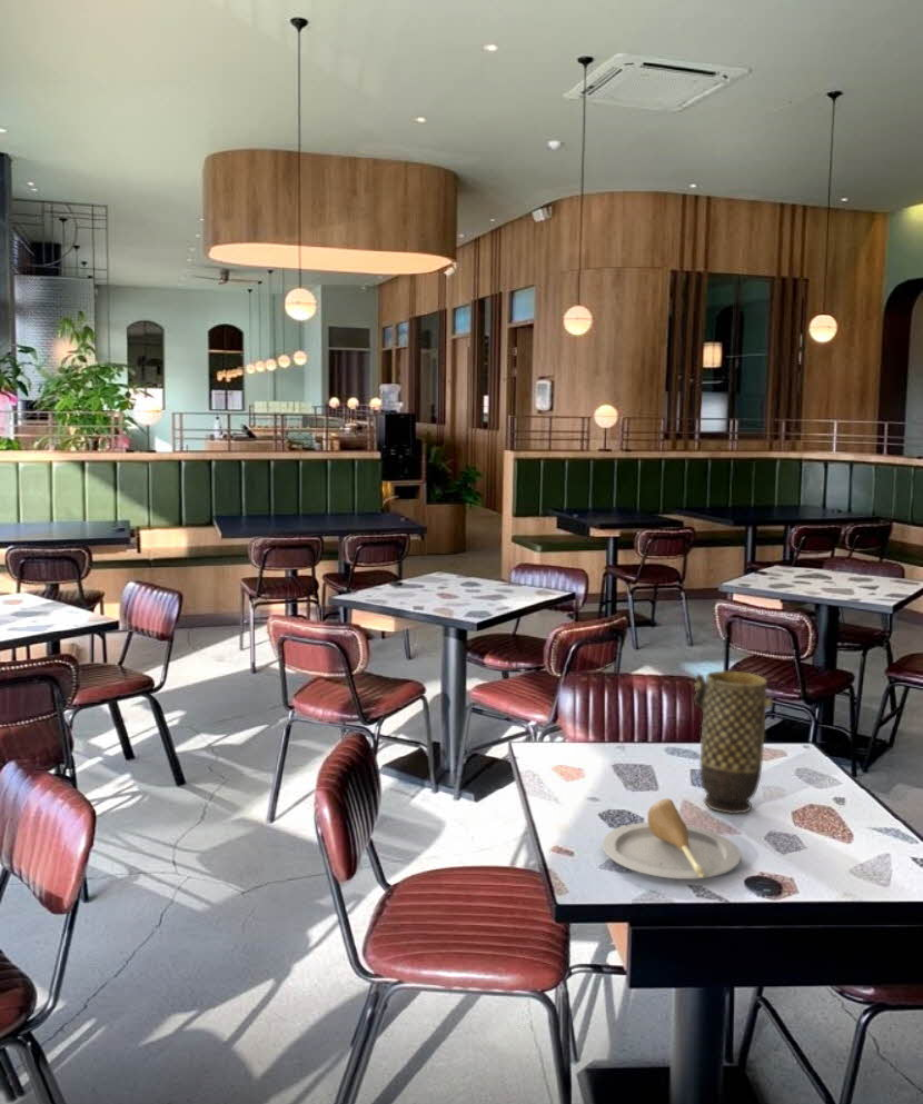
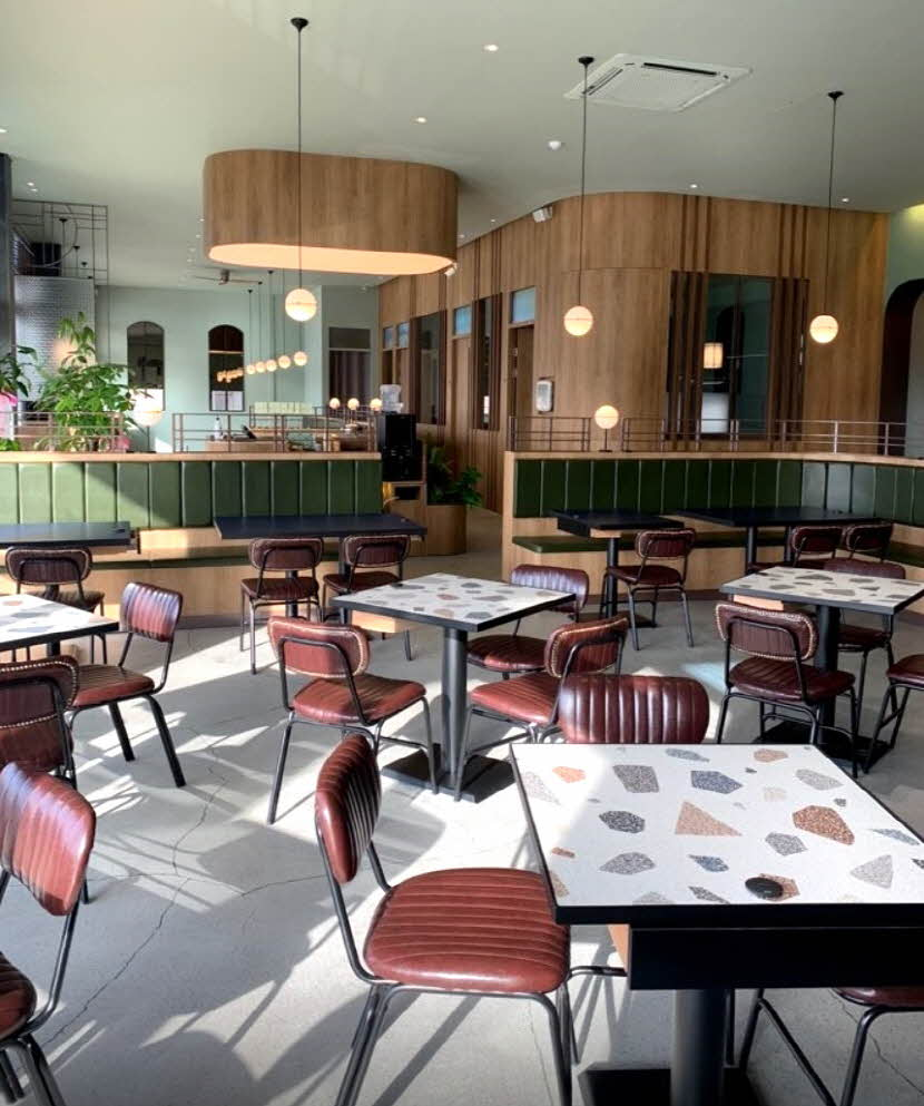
- vase [693,670,774,815]
- plate [602,797,742,879]
